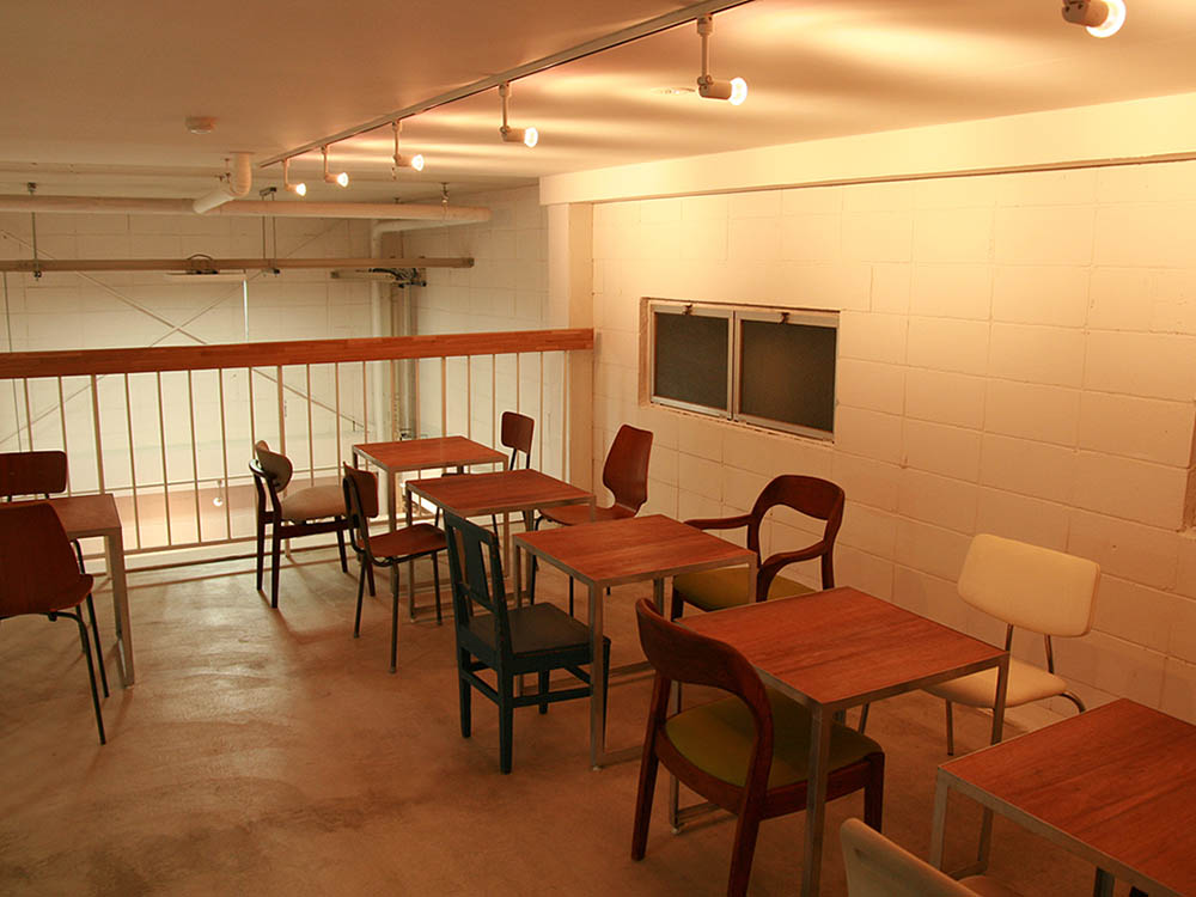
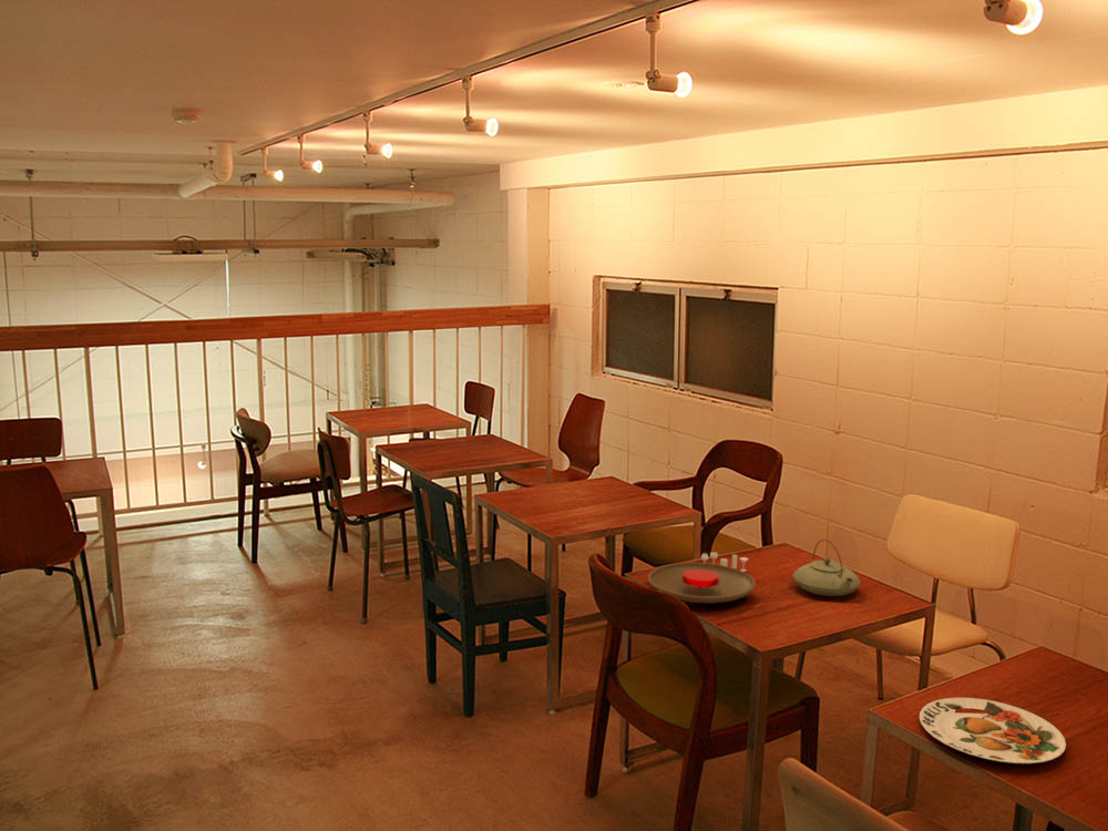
+ plate [919,697,1067,765]
+ drinking glass [700,551,749,572]
+ plate [647,562,757,605]
+ teapot [792,538,862,597]
